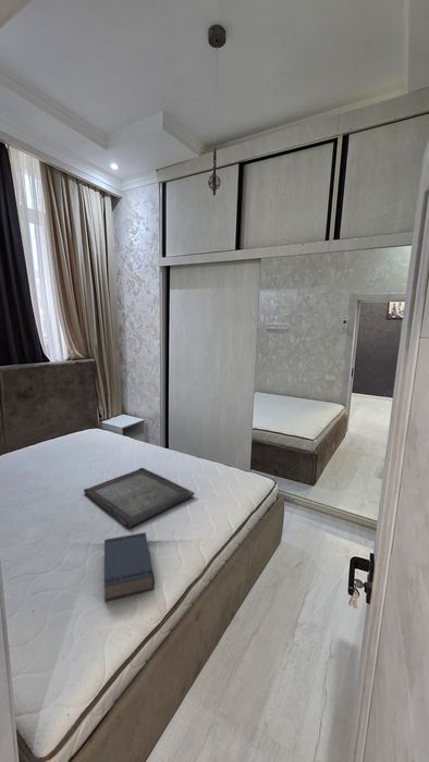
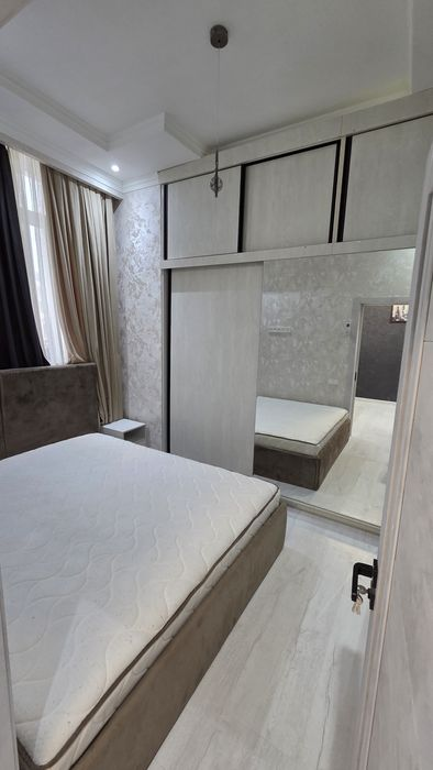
- serving tray [83,467,196,529]
- book [103,531,156,602]
